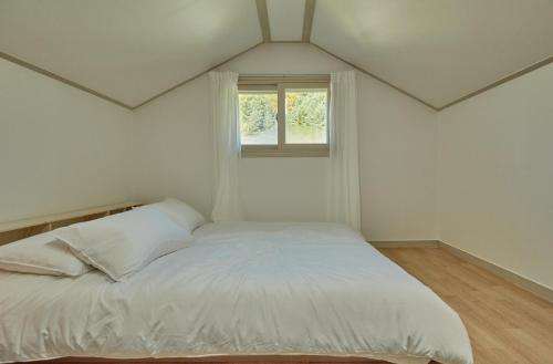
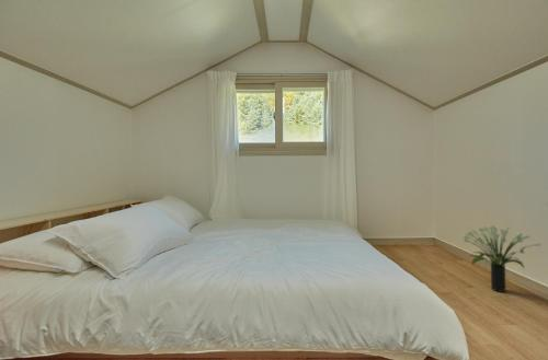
+ potted plant [463,224,543,293]
